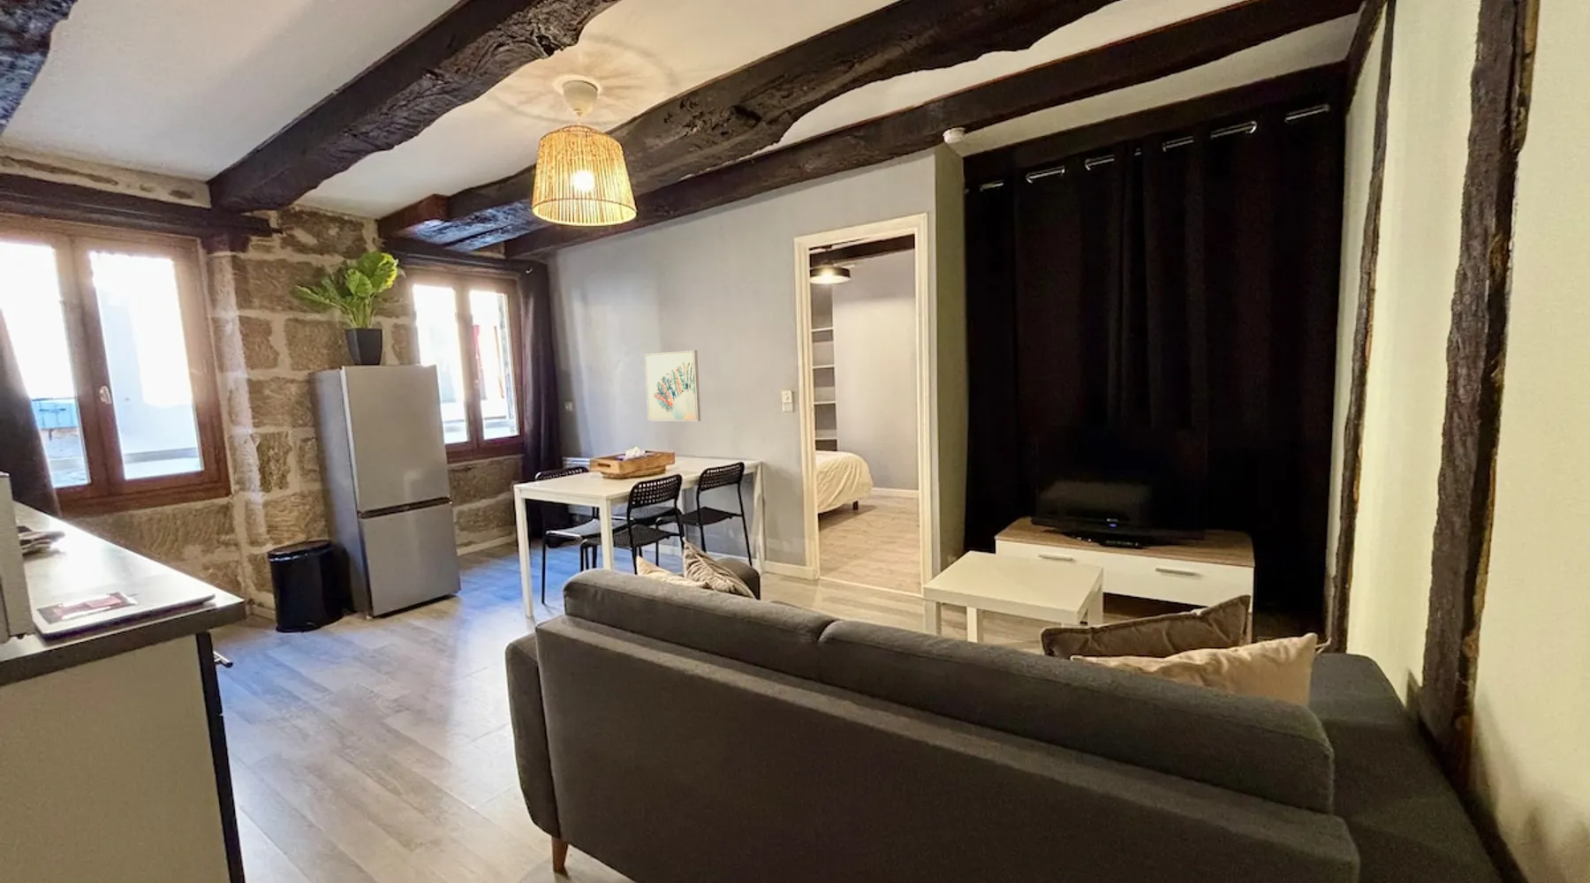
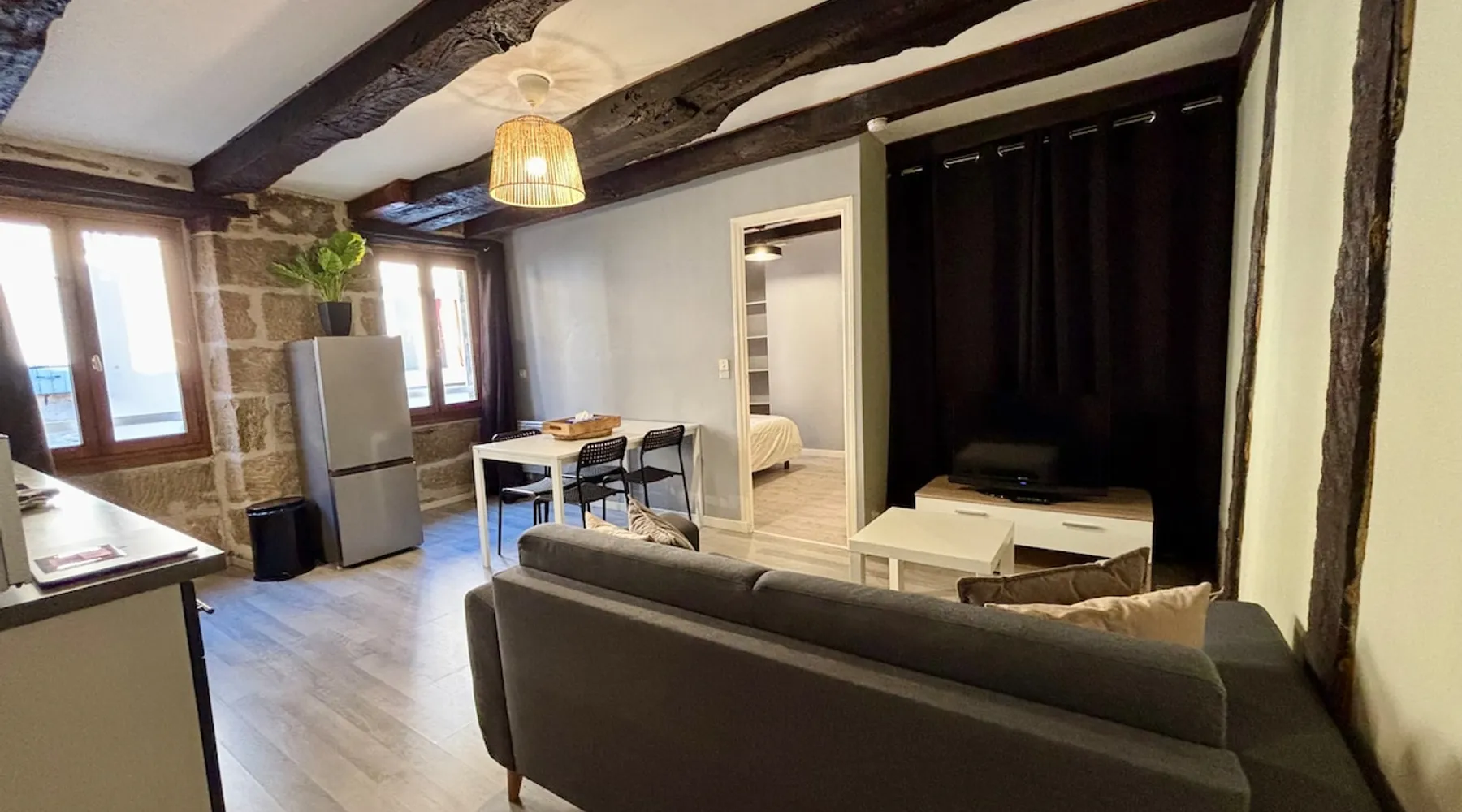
- wall art [644,350,701,422]
